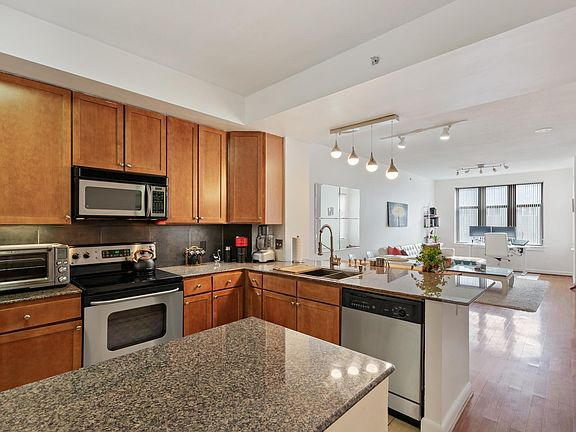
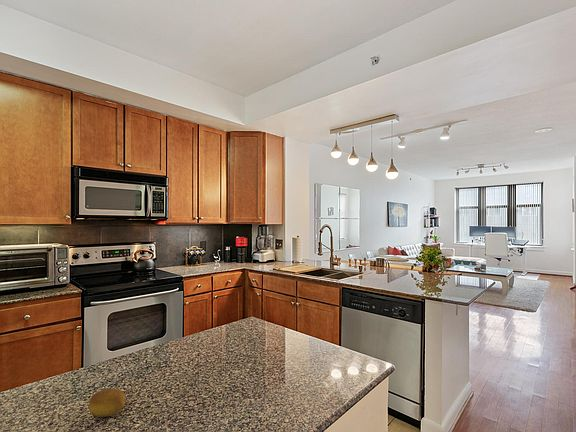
+ fruit [88,388,126,418]
